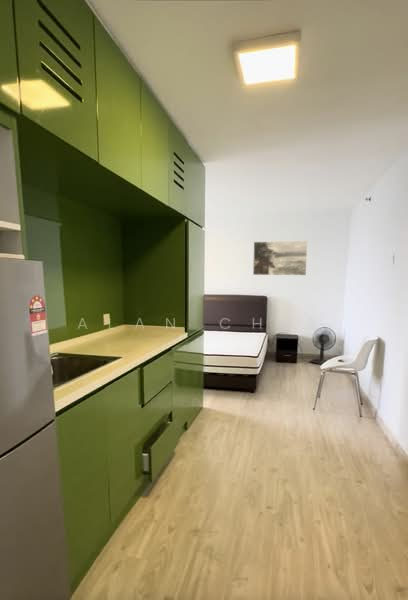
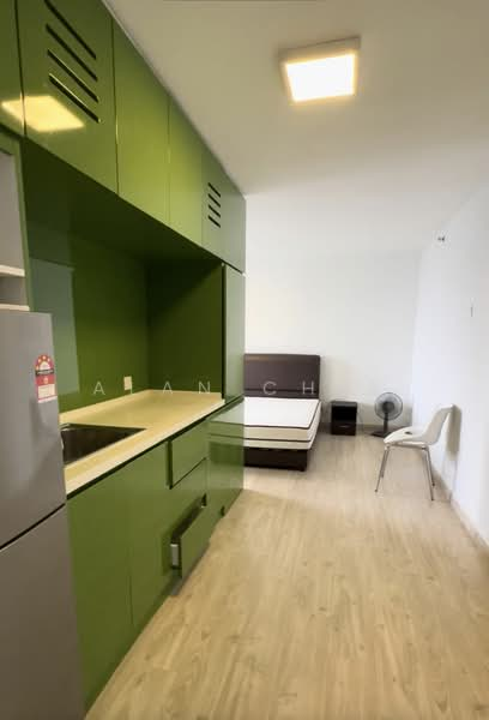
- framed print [252,240,308,276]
